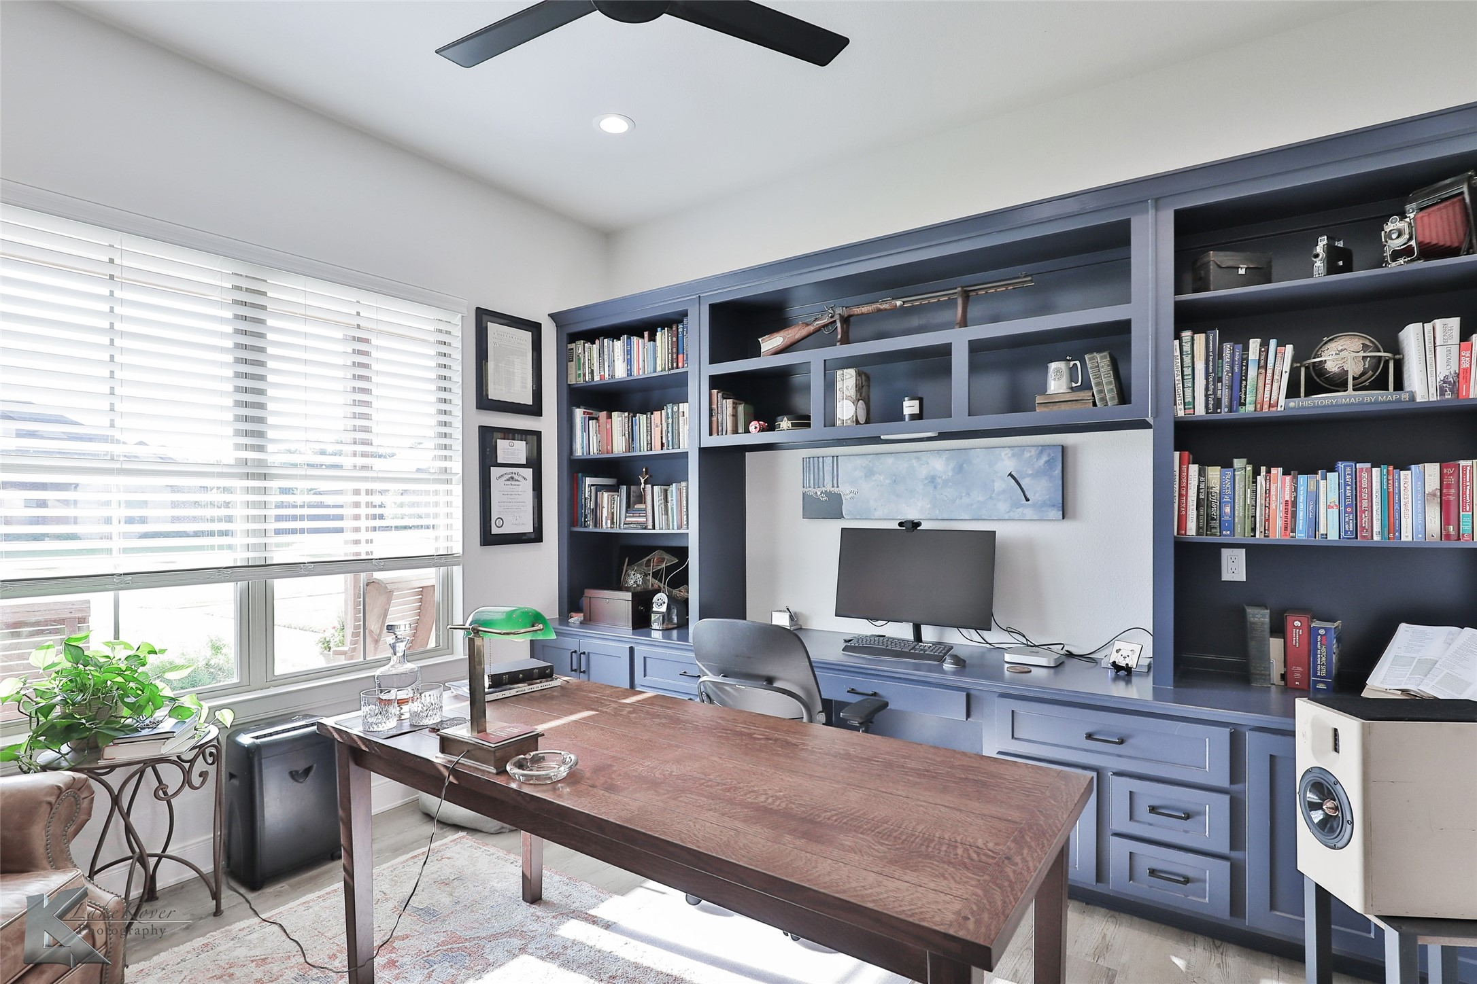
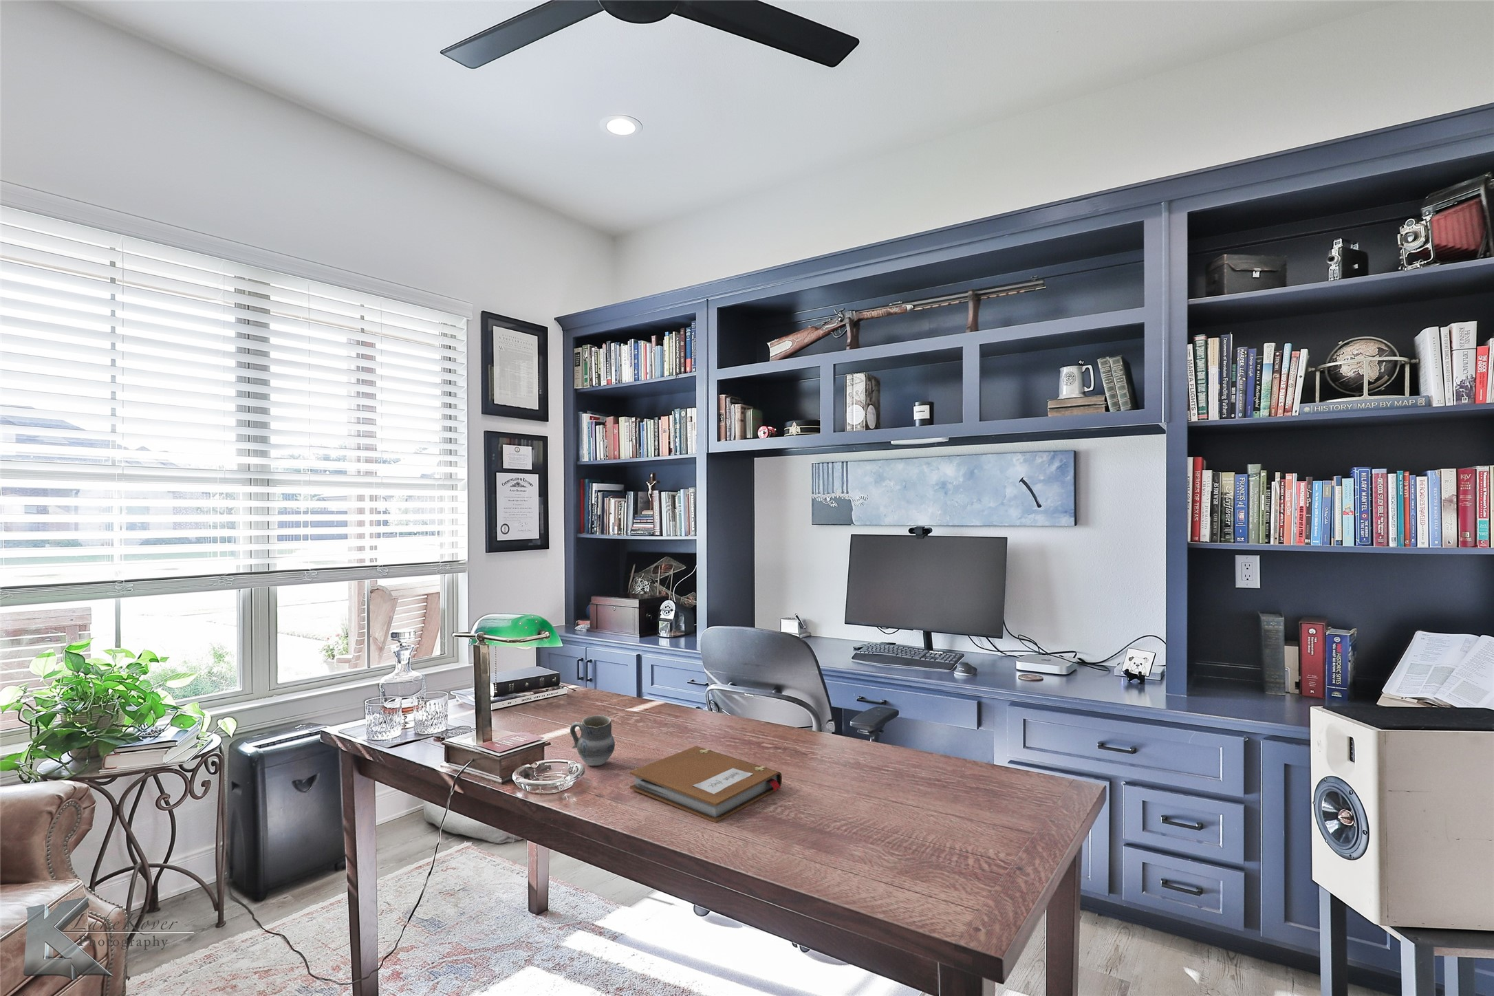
+ cup [569,715,616,766]
+ notebook [629,746,783,824]
